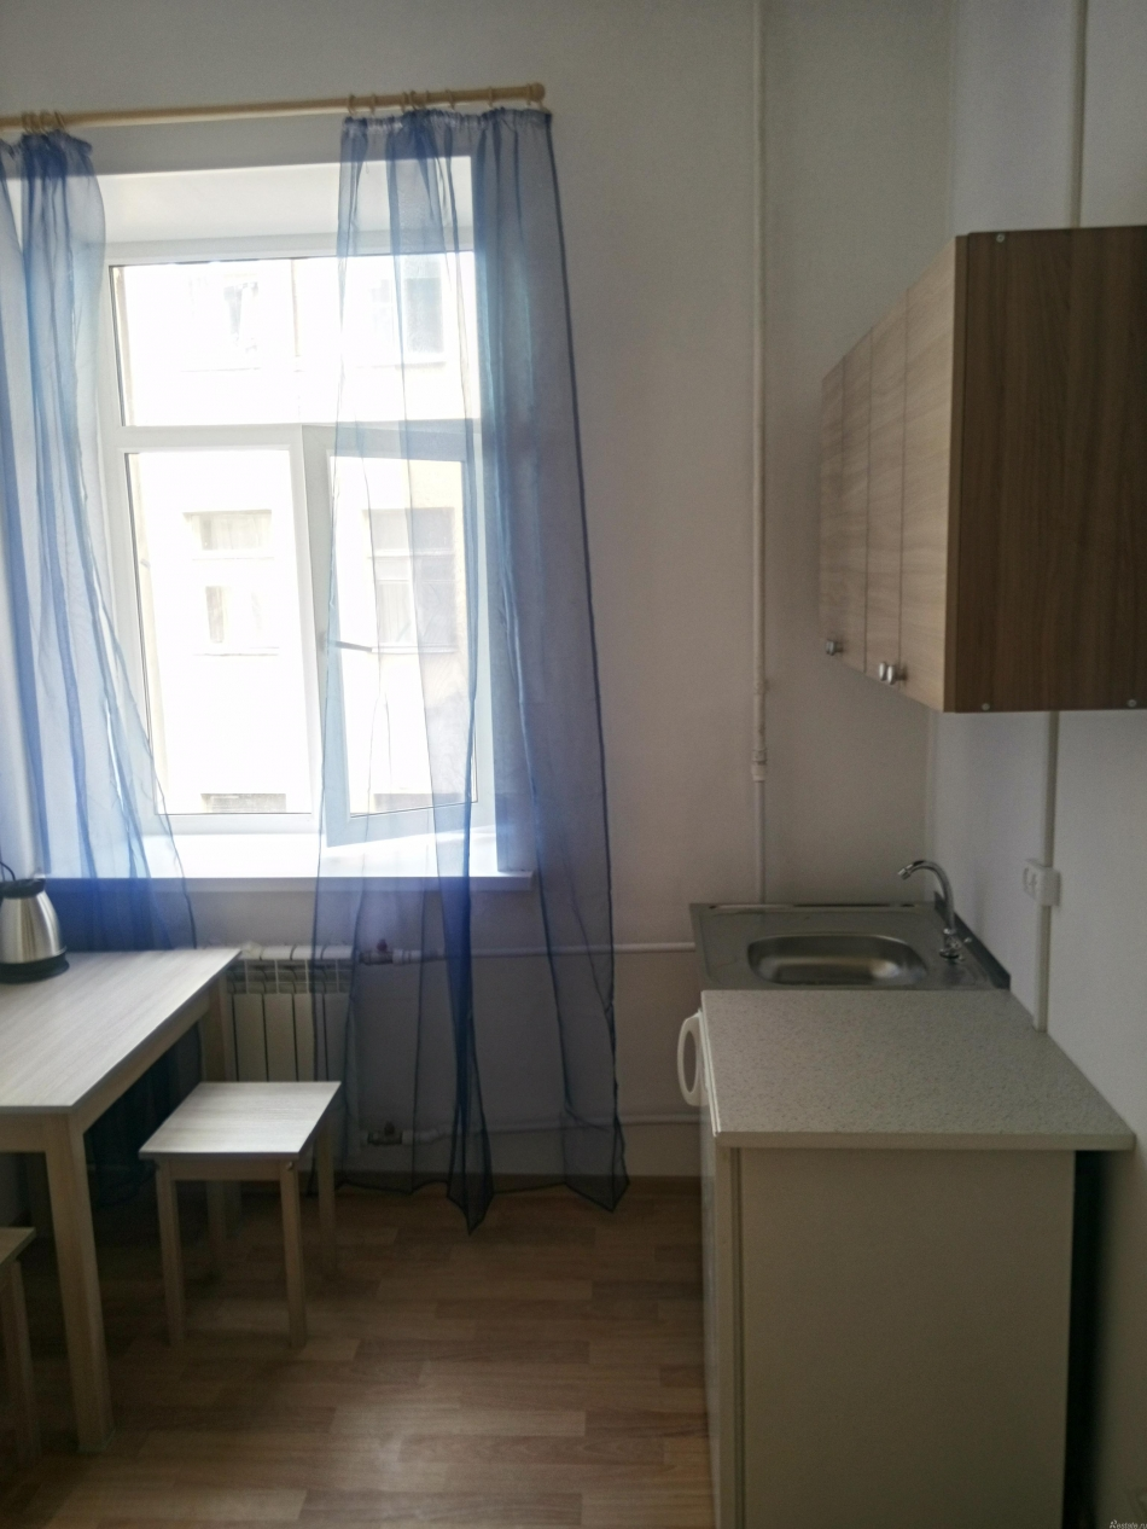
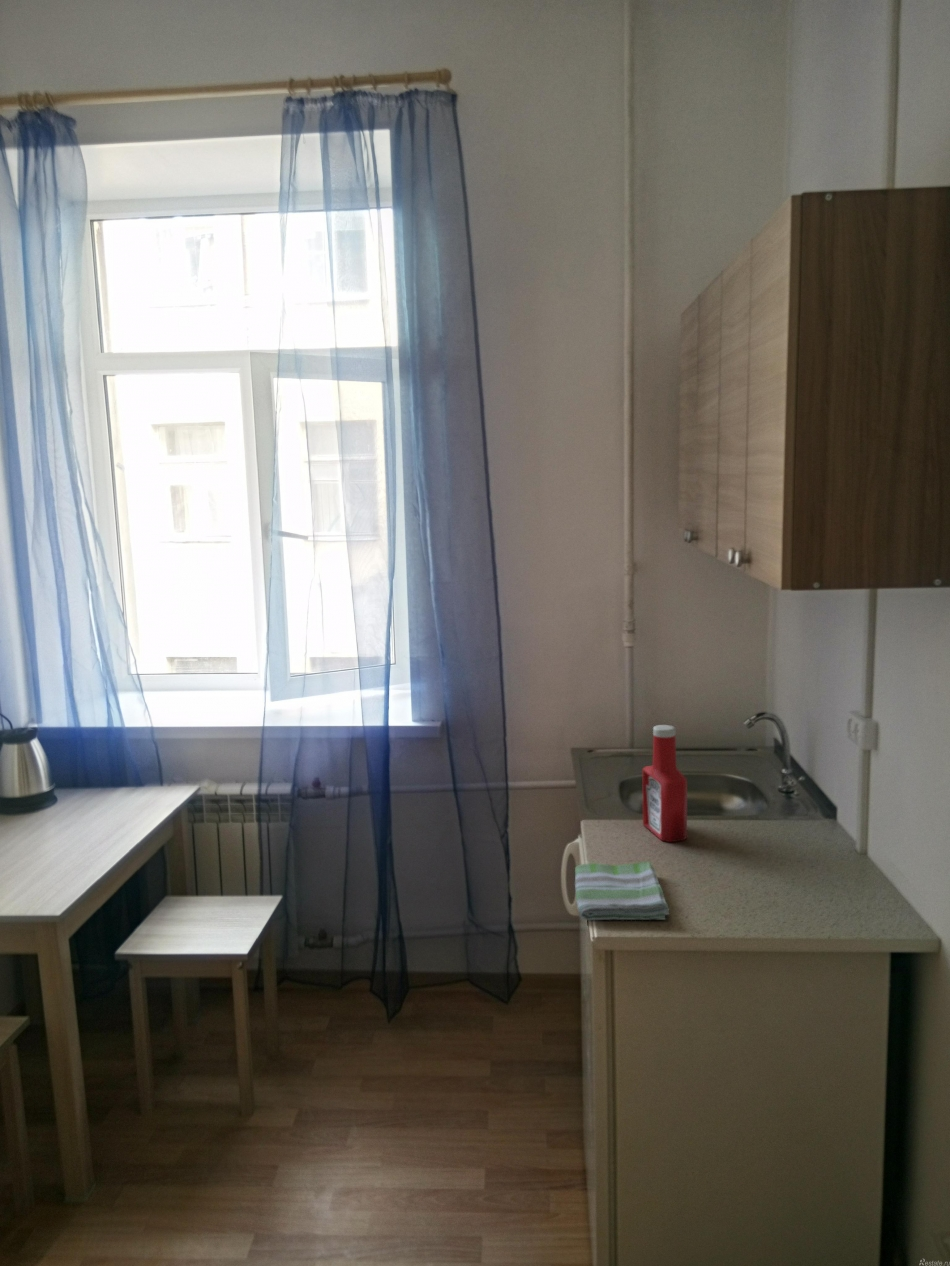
+ dish towel [574,860,670,921]
+ soap bottle [642,724,688,843]
